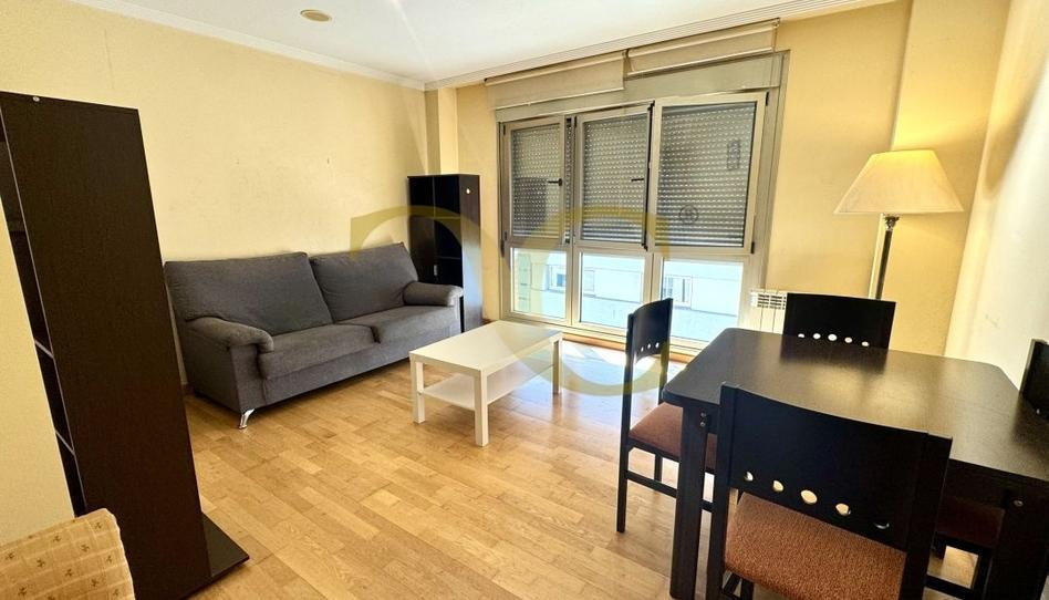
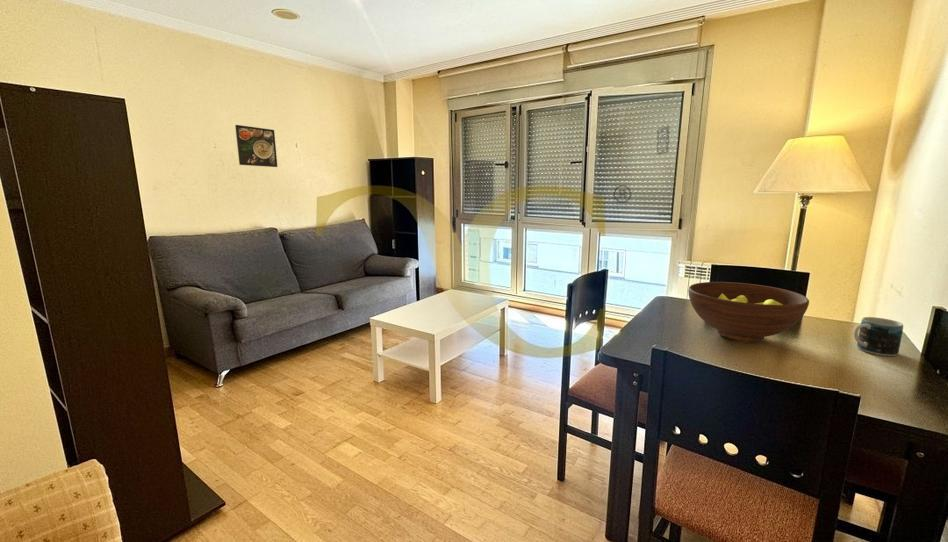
+ mug [853,316,904,357]
+ fruit bowl [687,281,810,343]
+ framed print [234,124,278,168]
